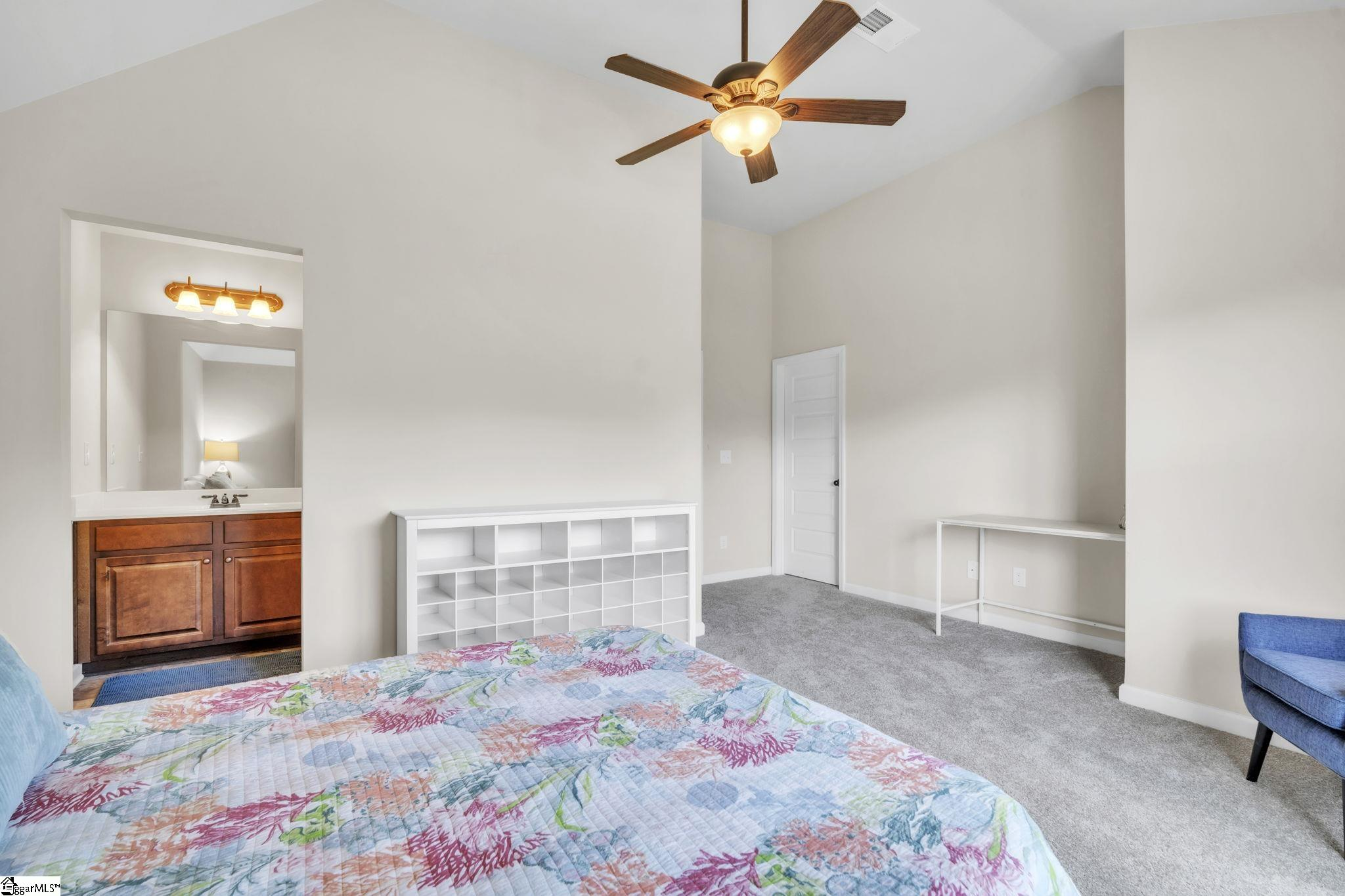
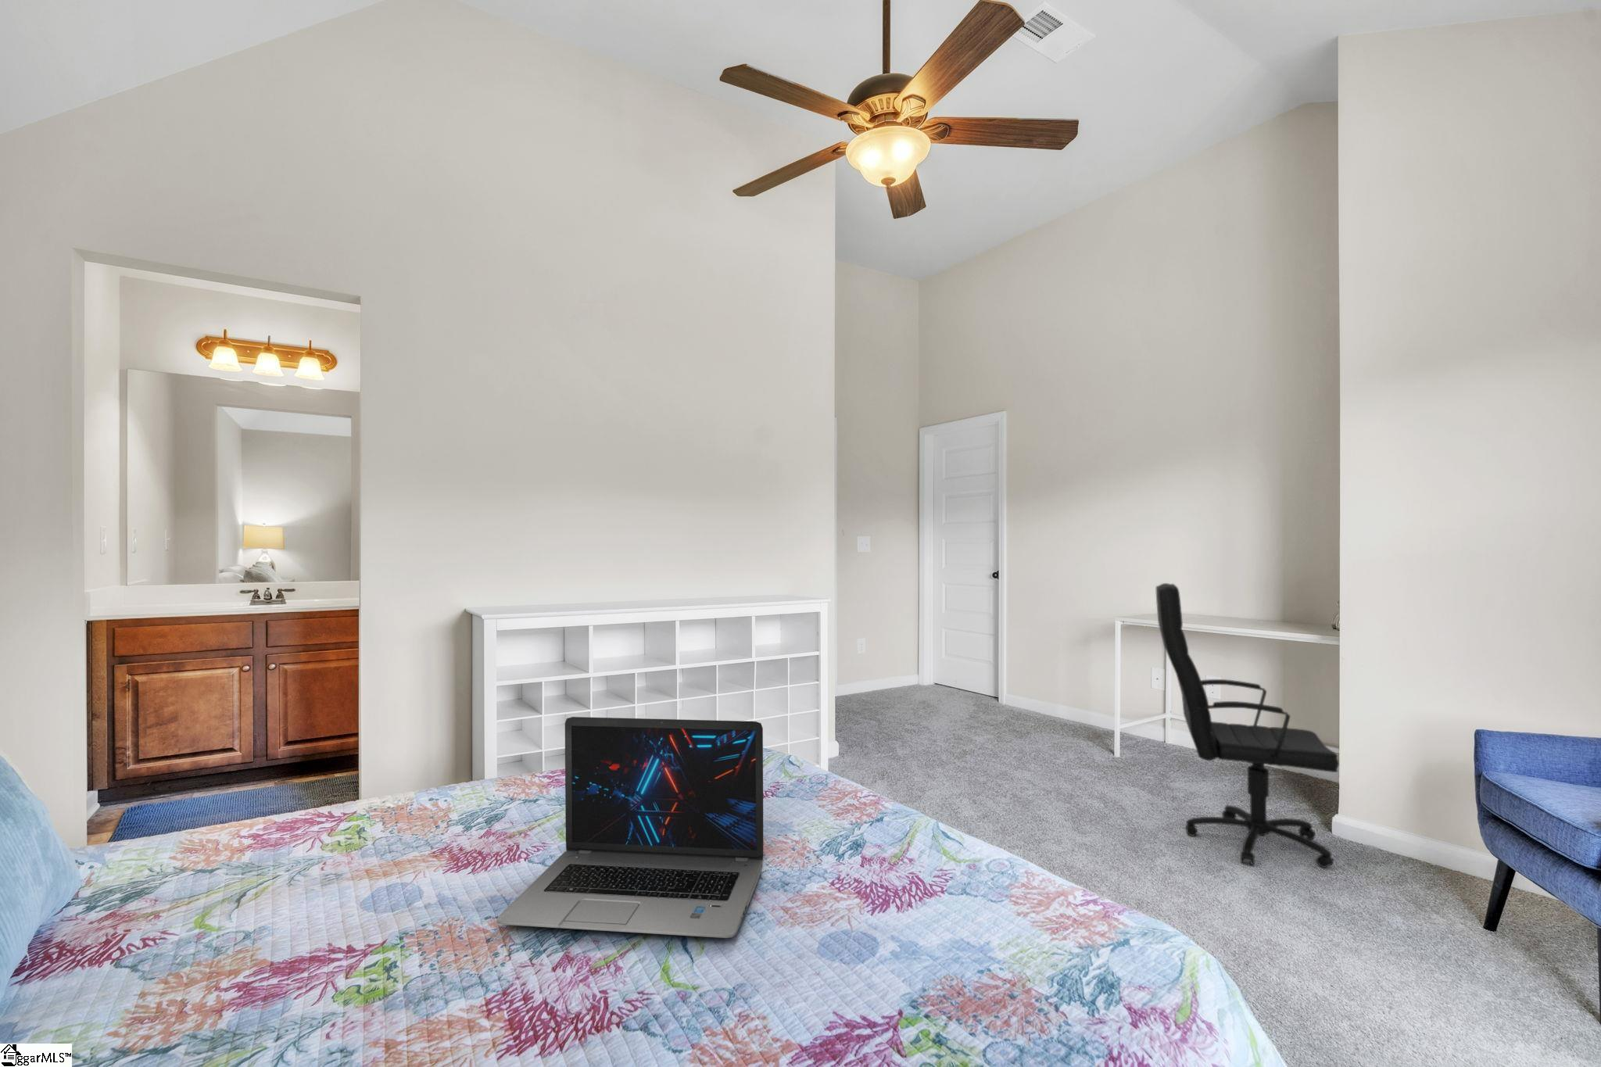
+ office chair [1156,582,1340,868]
+ laptop [495,716,764,938]
